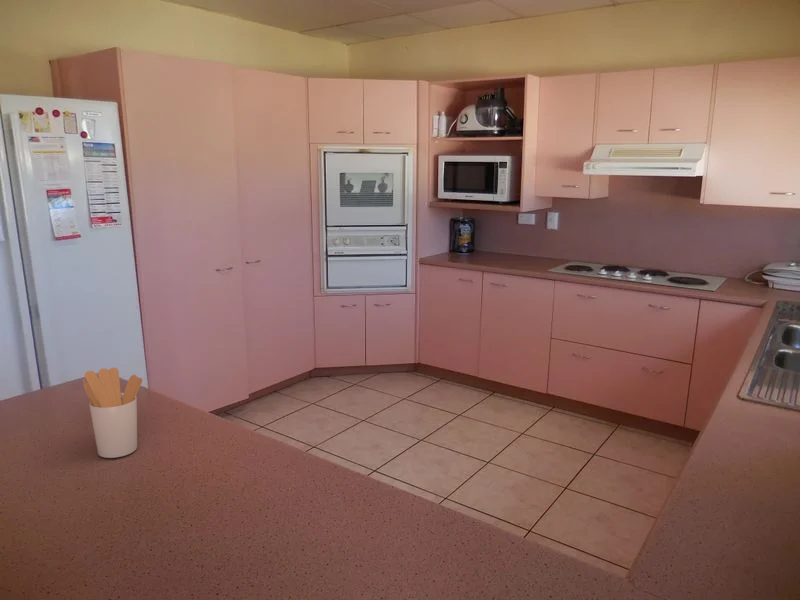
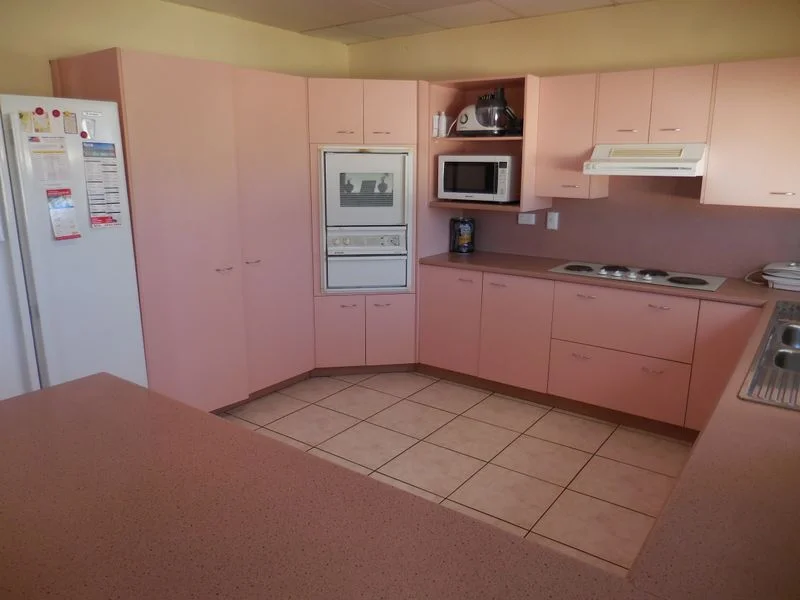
- utensil holder [82,367,143,459]
